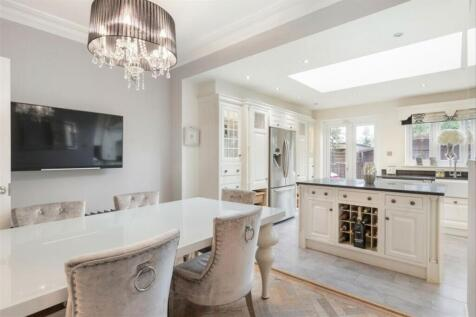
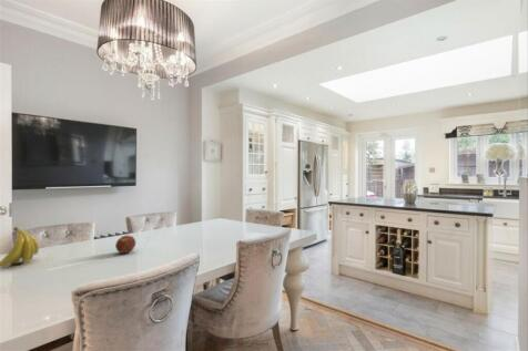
+ banana [0,226,40,269]
+ apple [114,235,136,255]
